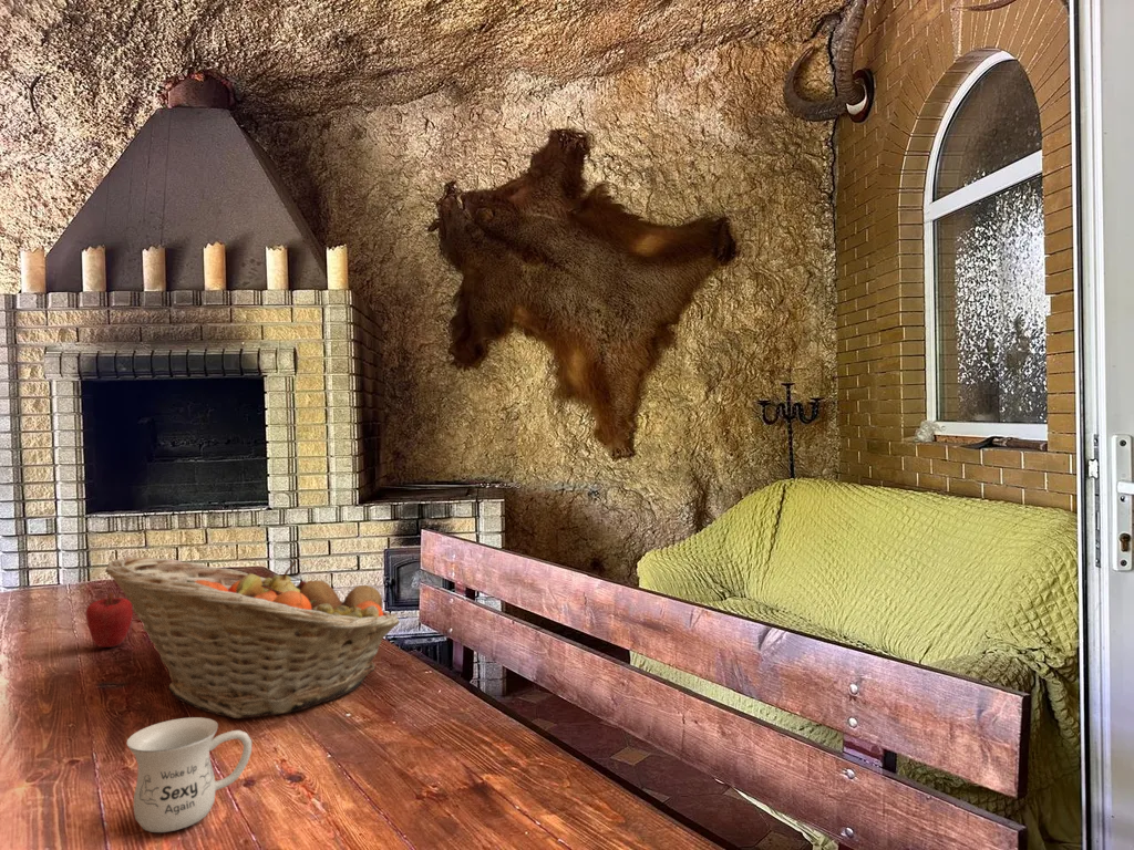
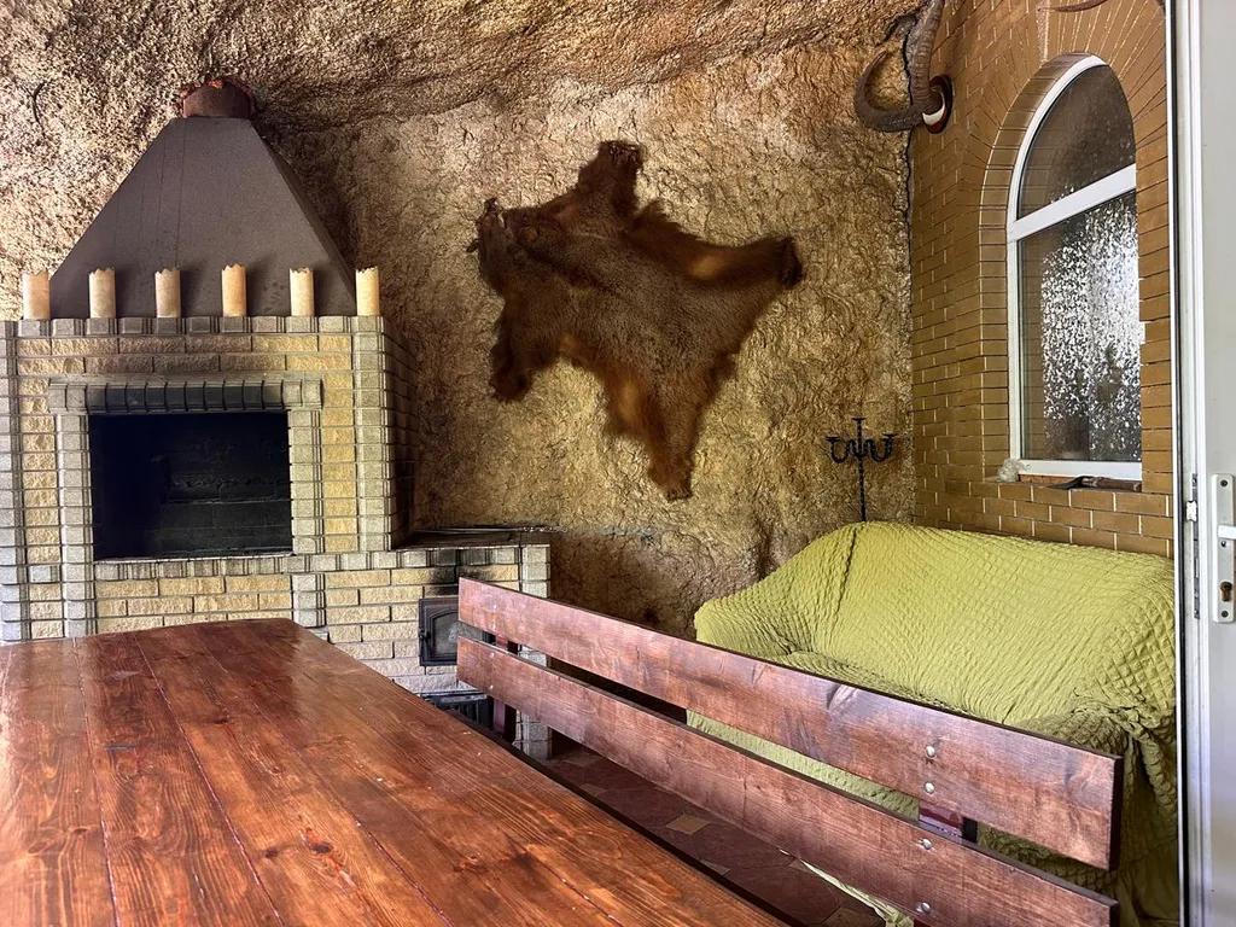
- apple [85,591,134,649]
- mug [126,716,252,833]
- fruit basket [104,556,401,719]
